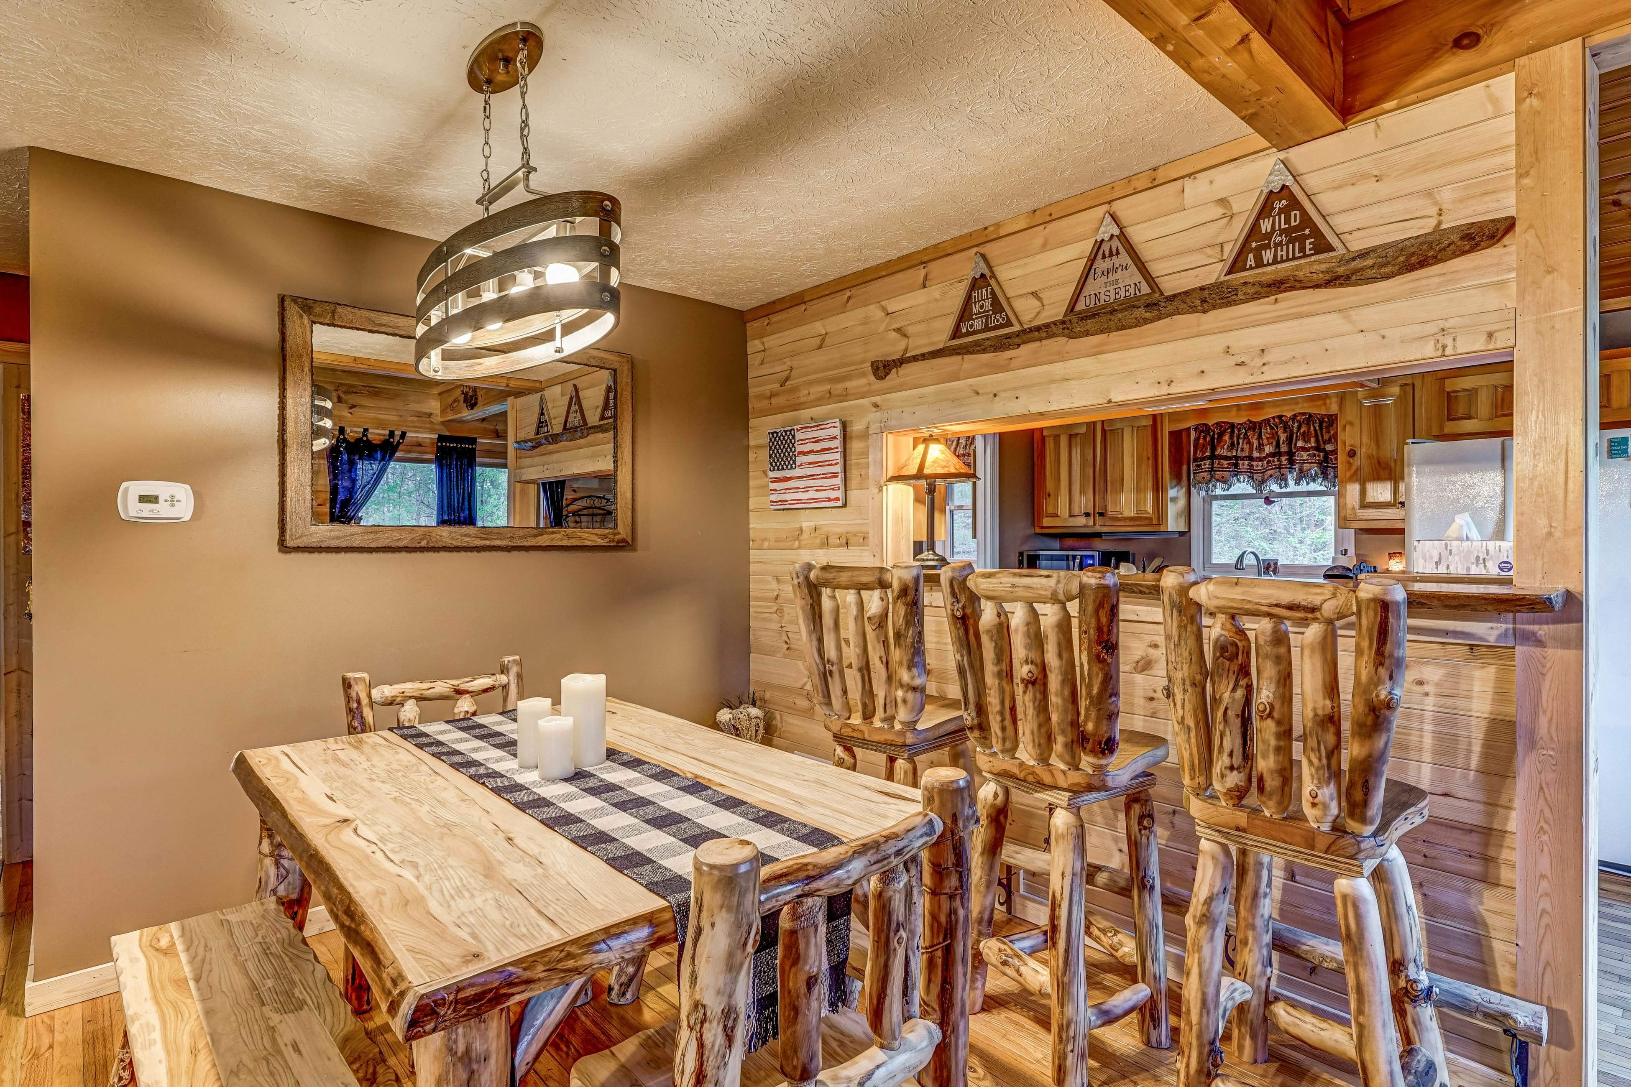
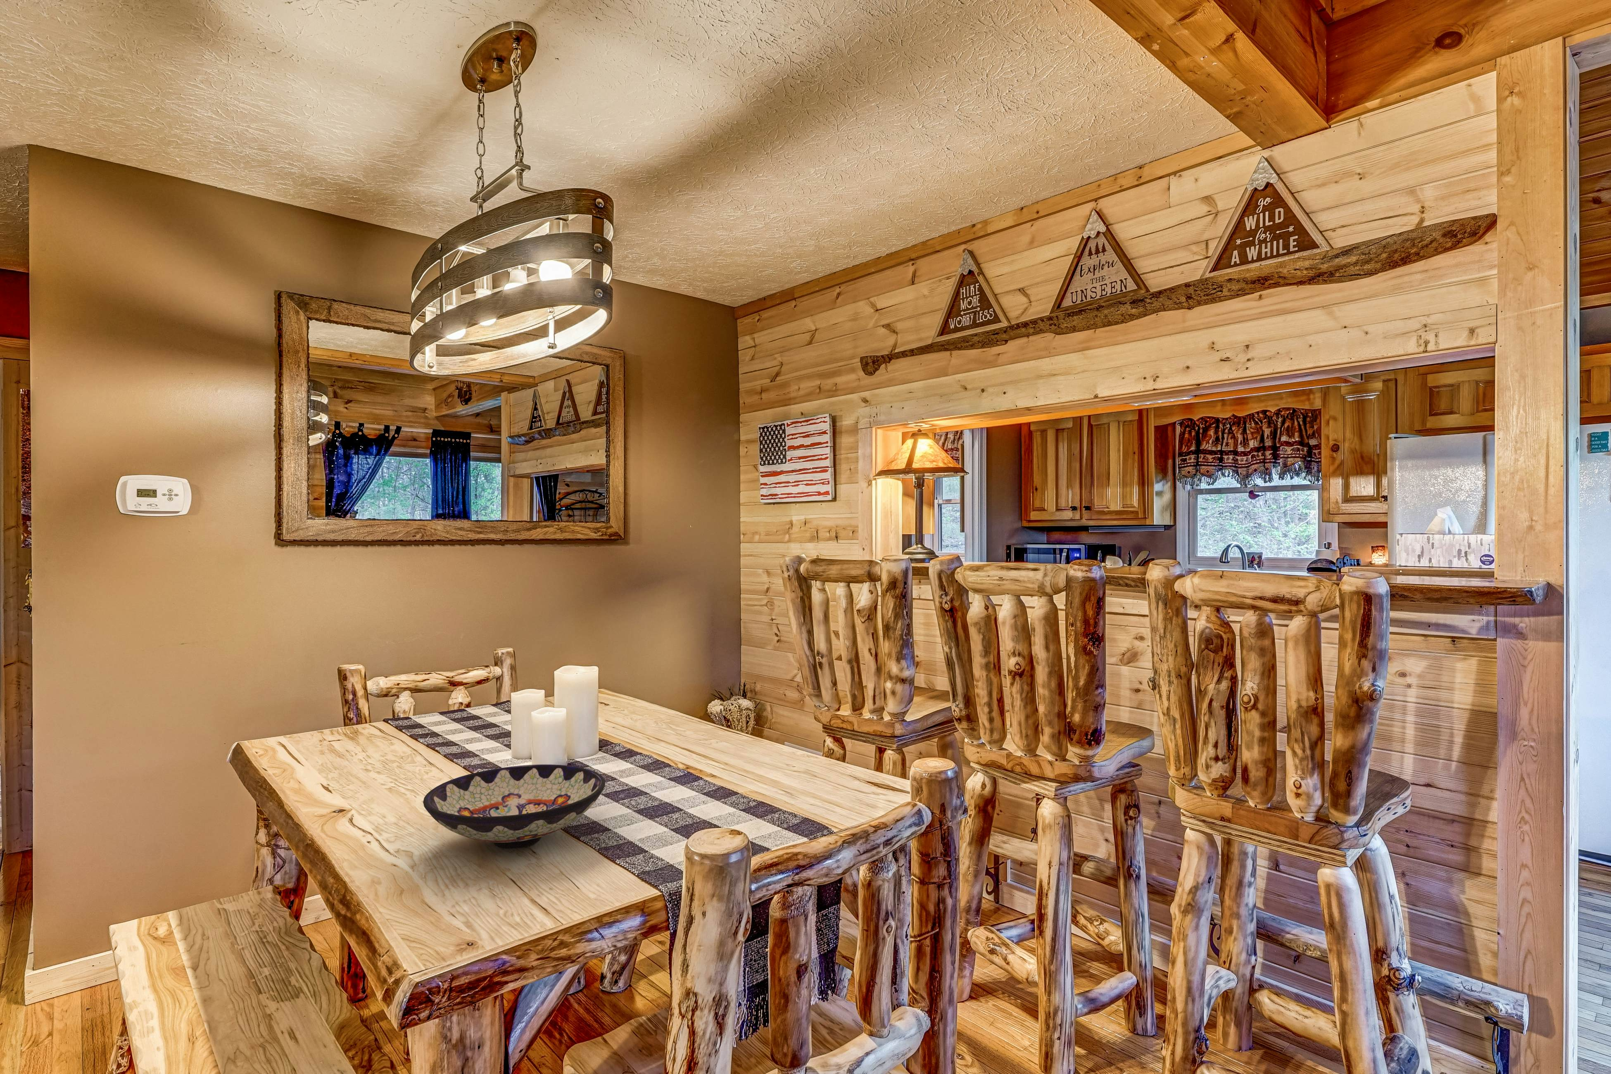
+ bowl [423,765,605,850]
